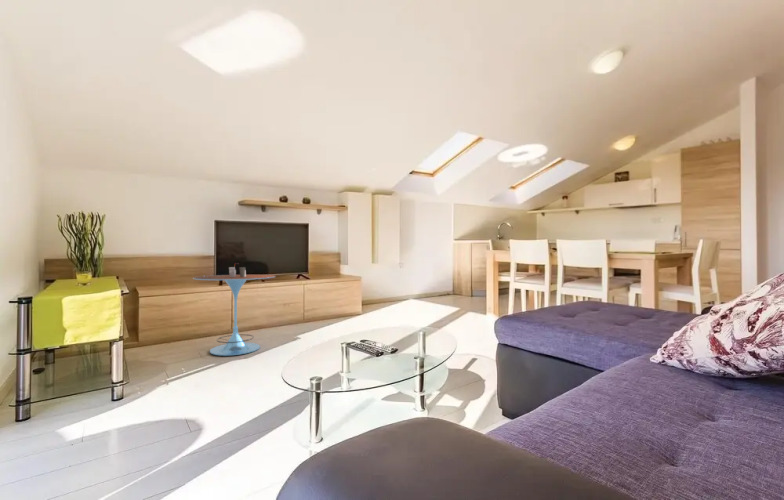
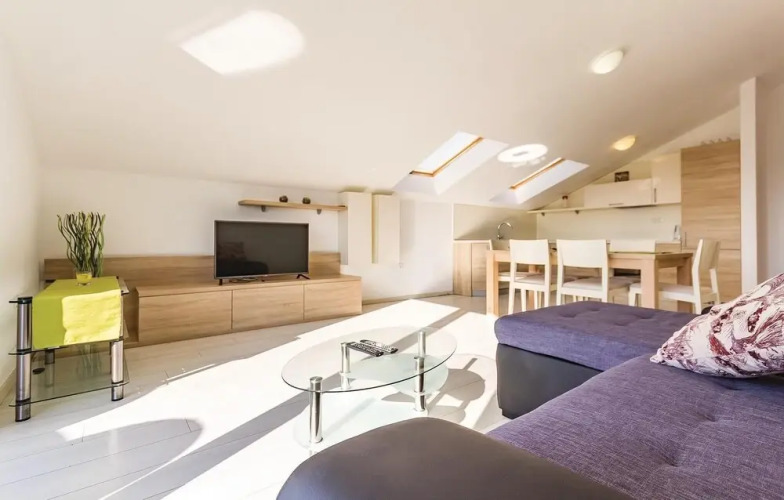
- side table [192,262,276,357]
